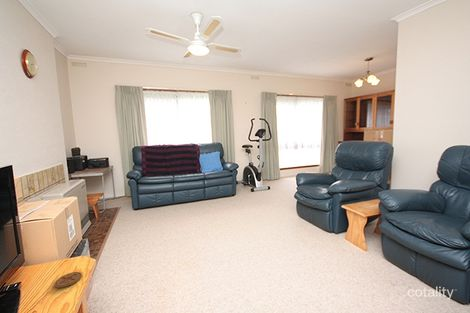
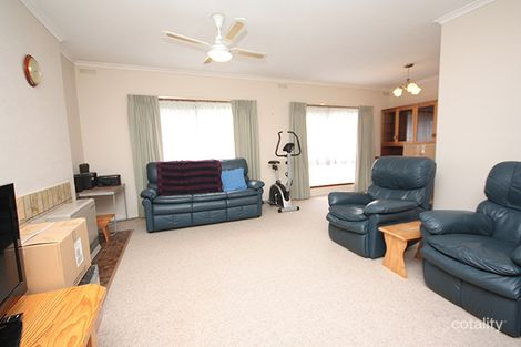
- coaster [53,271,83,289]
